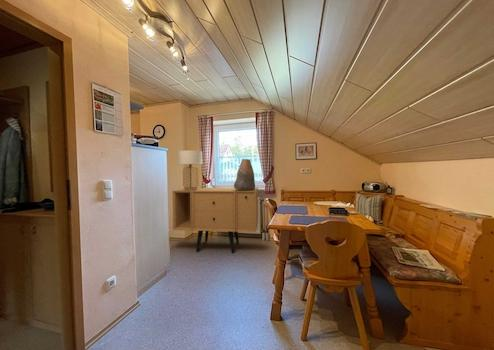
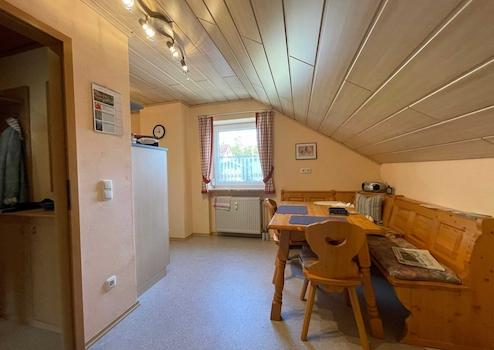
- sideboard [171,187,259,254]
- lamp [177,149,203,191]
- decorative urn [233,158,256,190]
